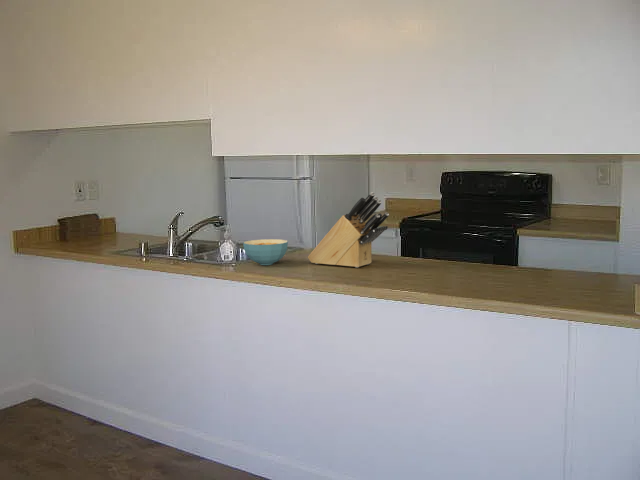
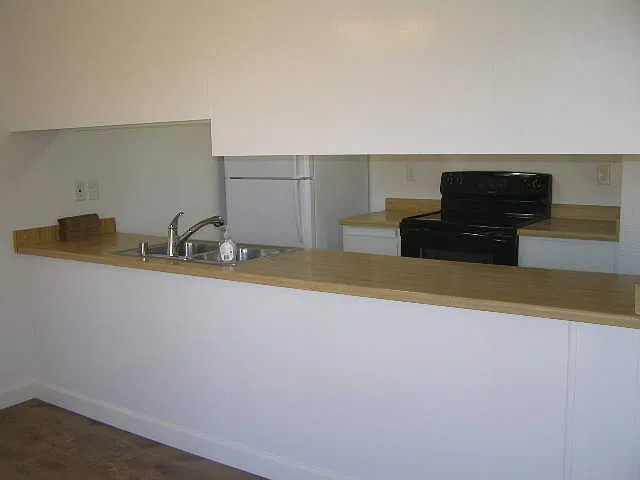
- knife block [307,191,390,268]
- cereal bowl [242,238,289,266]
